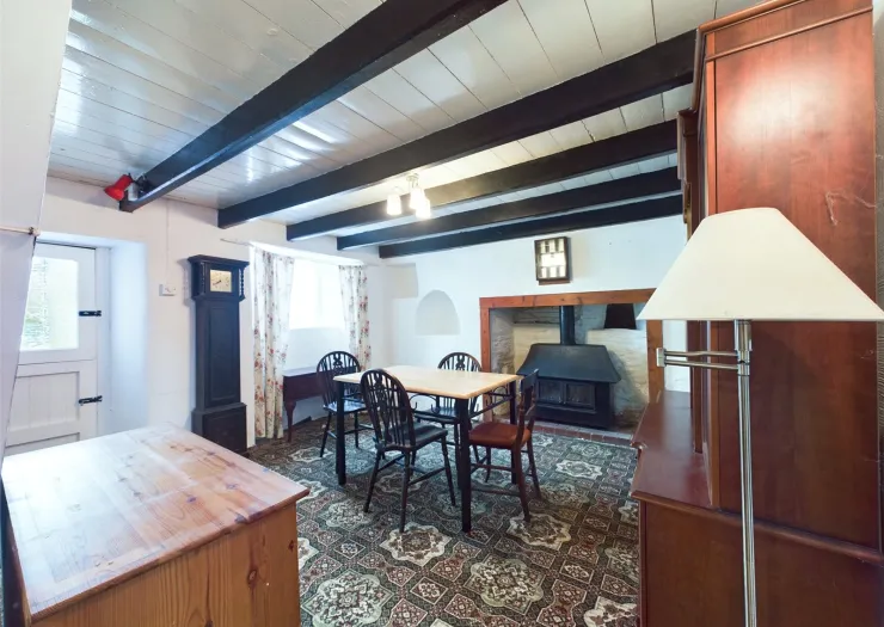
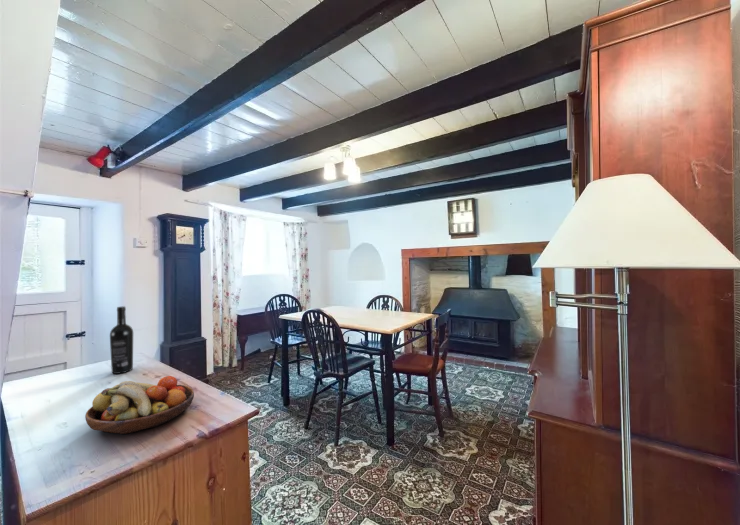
+ fruit bowl [84,375,195,435]
+ wine bottle [109,305,134,375]
